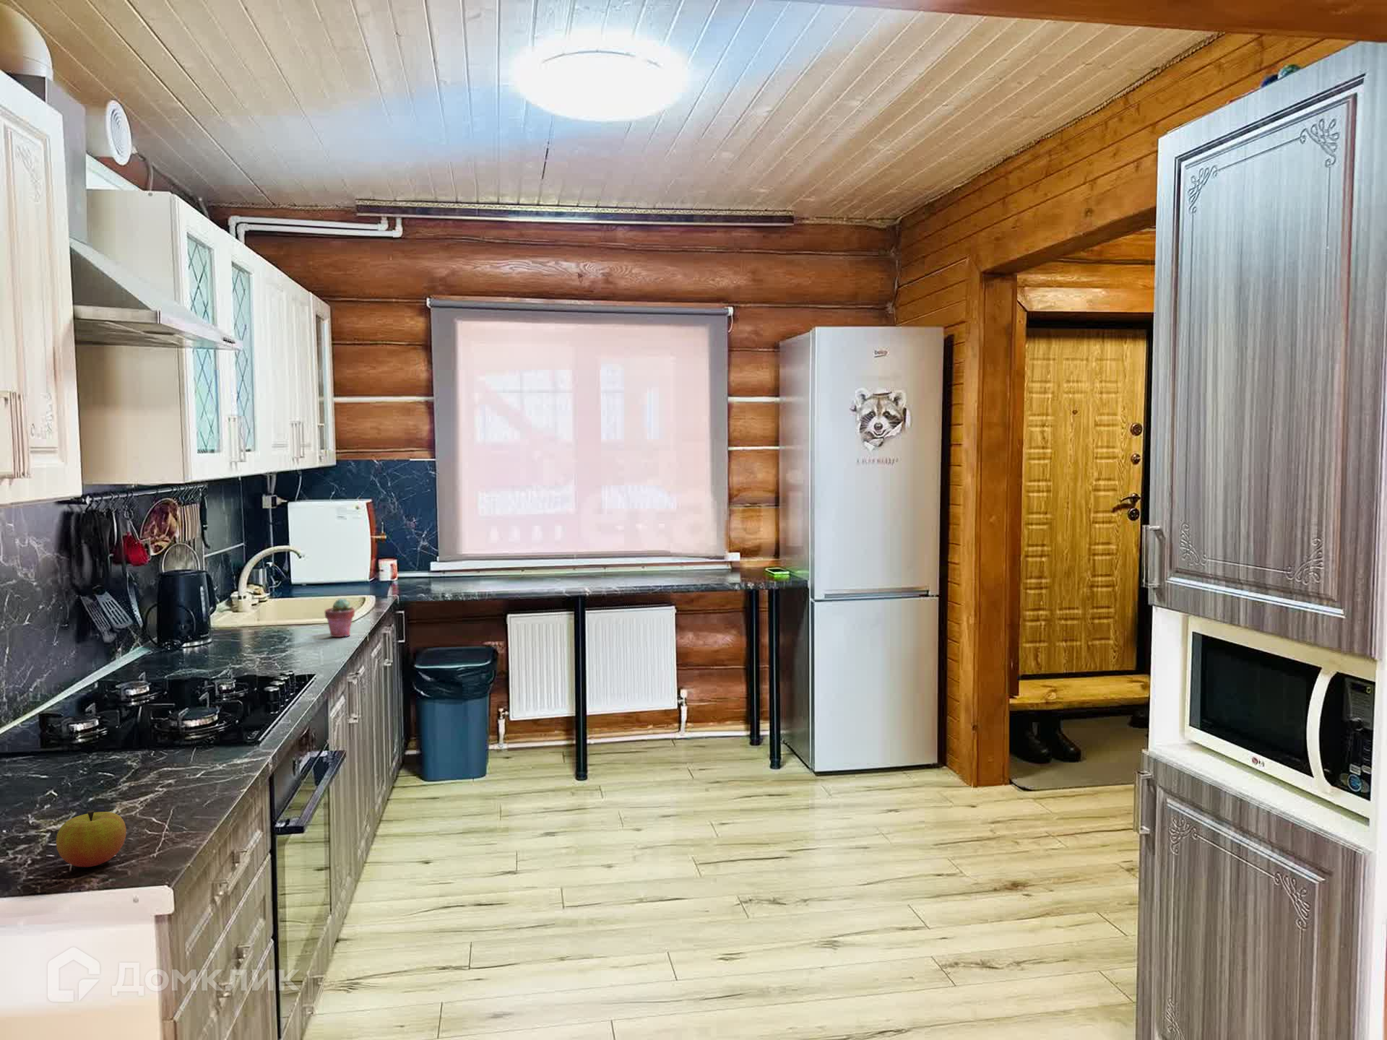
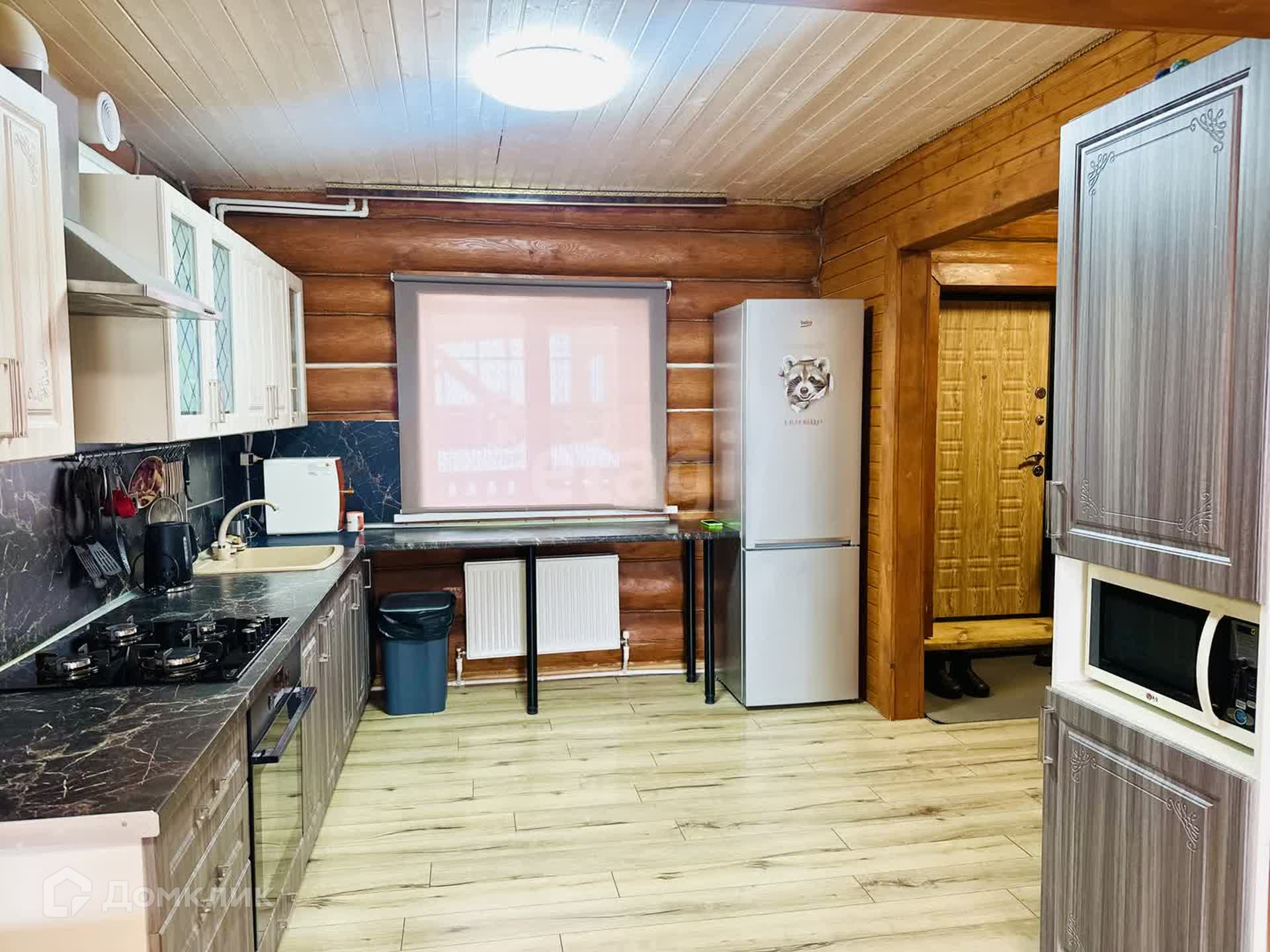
- potted succulent [324,598,355,638]
- apple [56,809,127,867]
